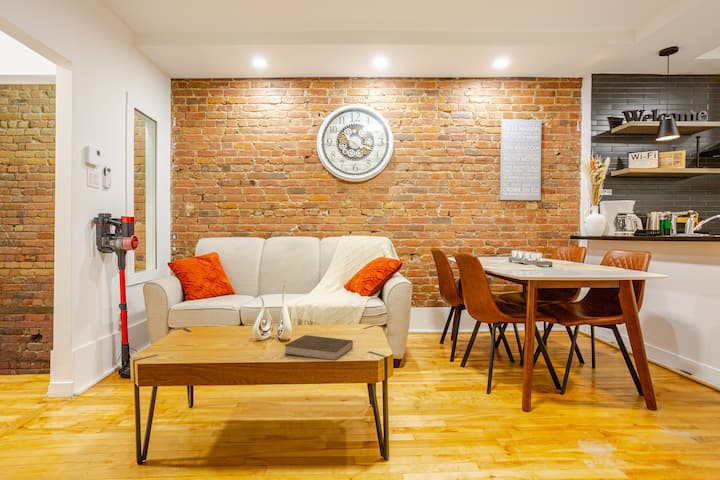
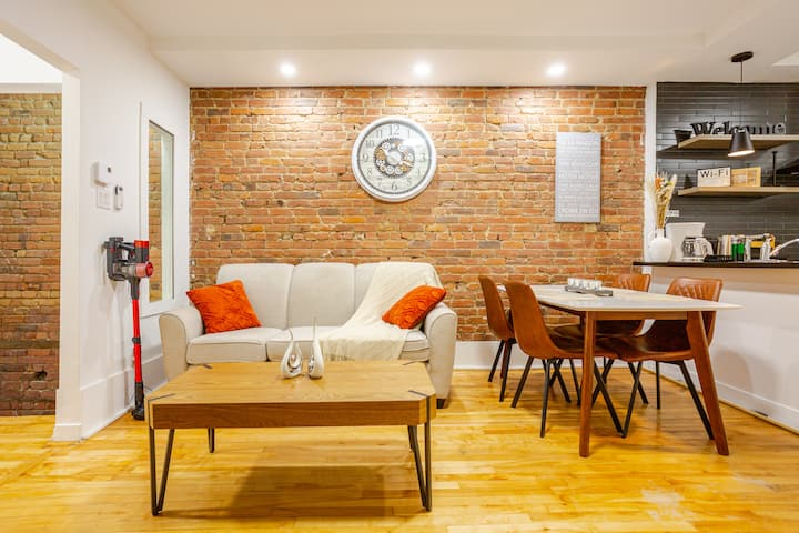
- book [284,334,354,362]
